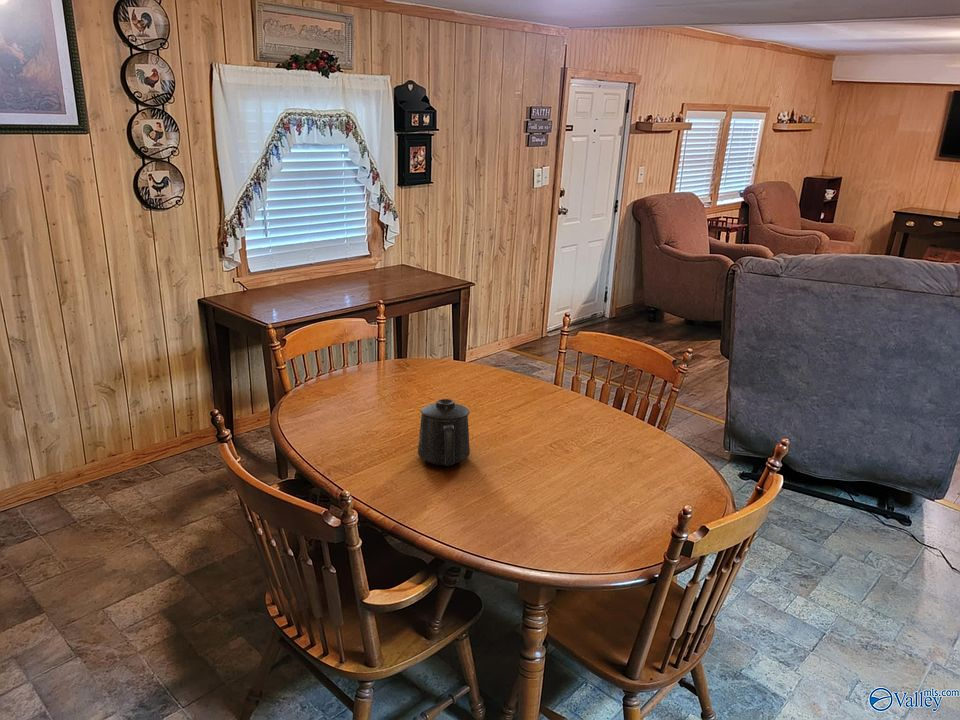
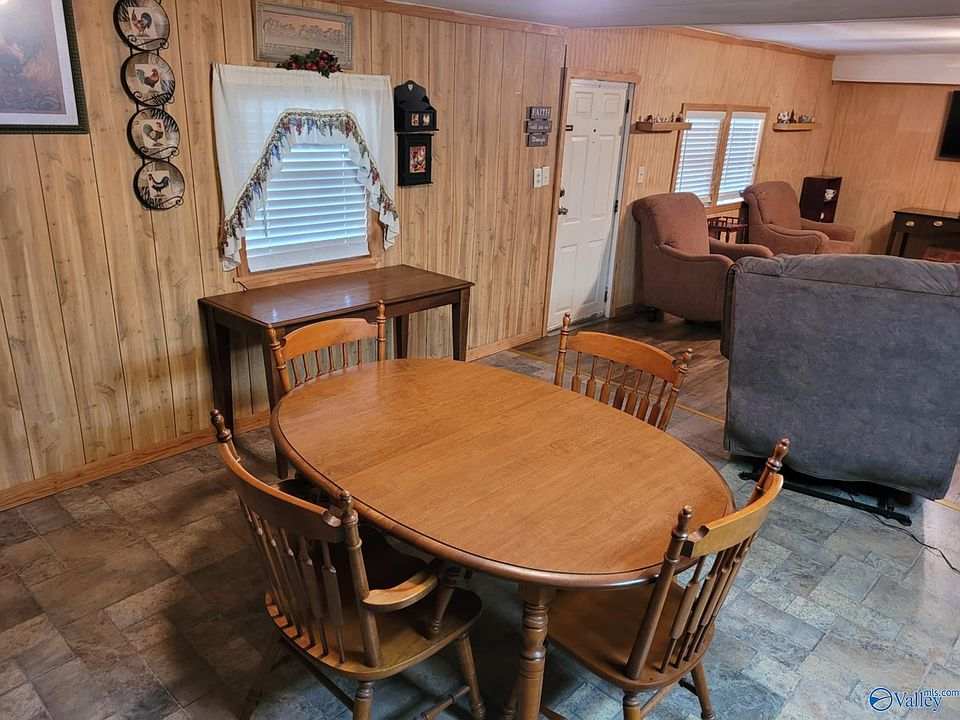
- mug [417,398,471,467]
